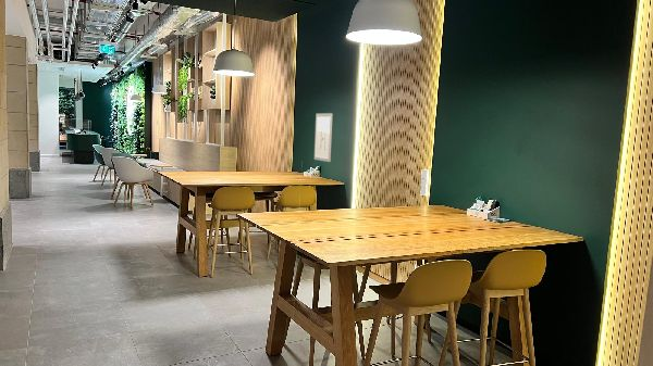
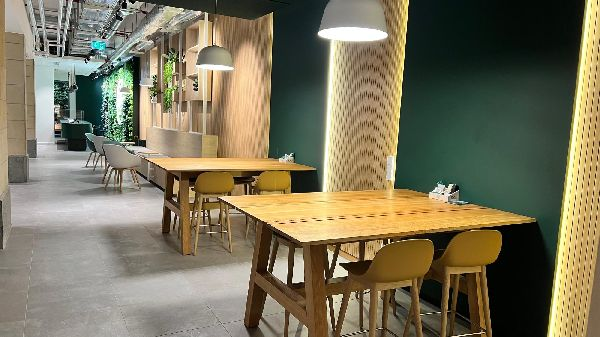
- wall art [313,112,333,163]
